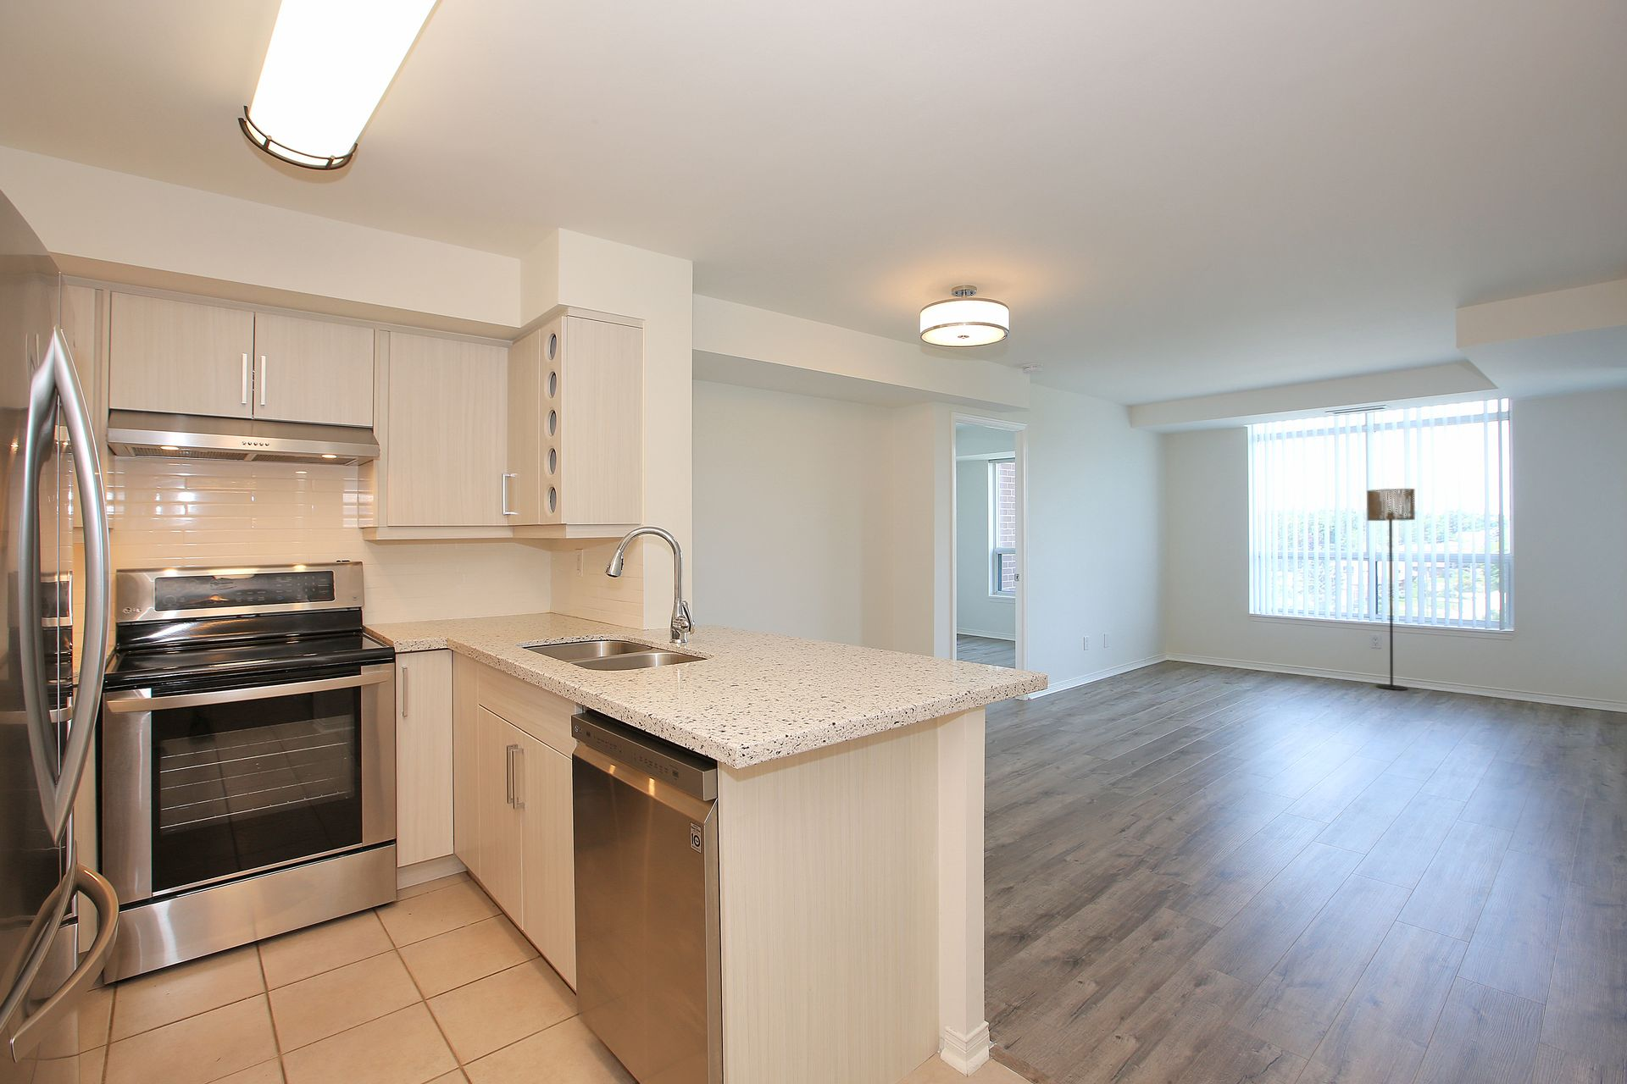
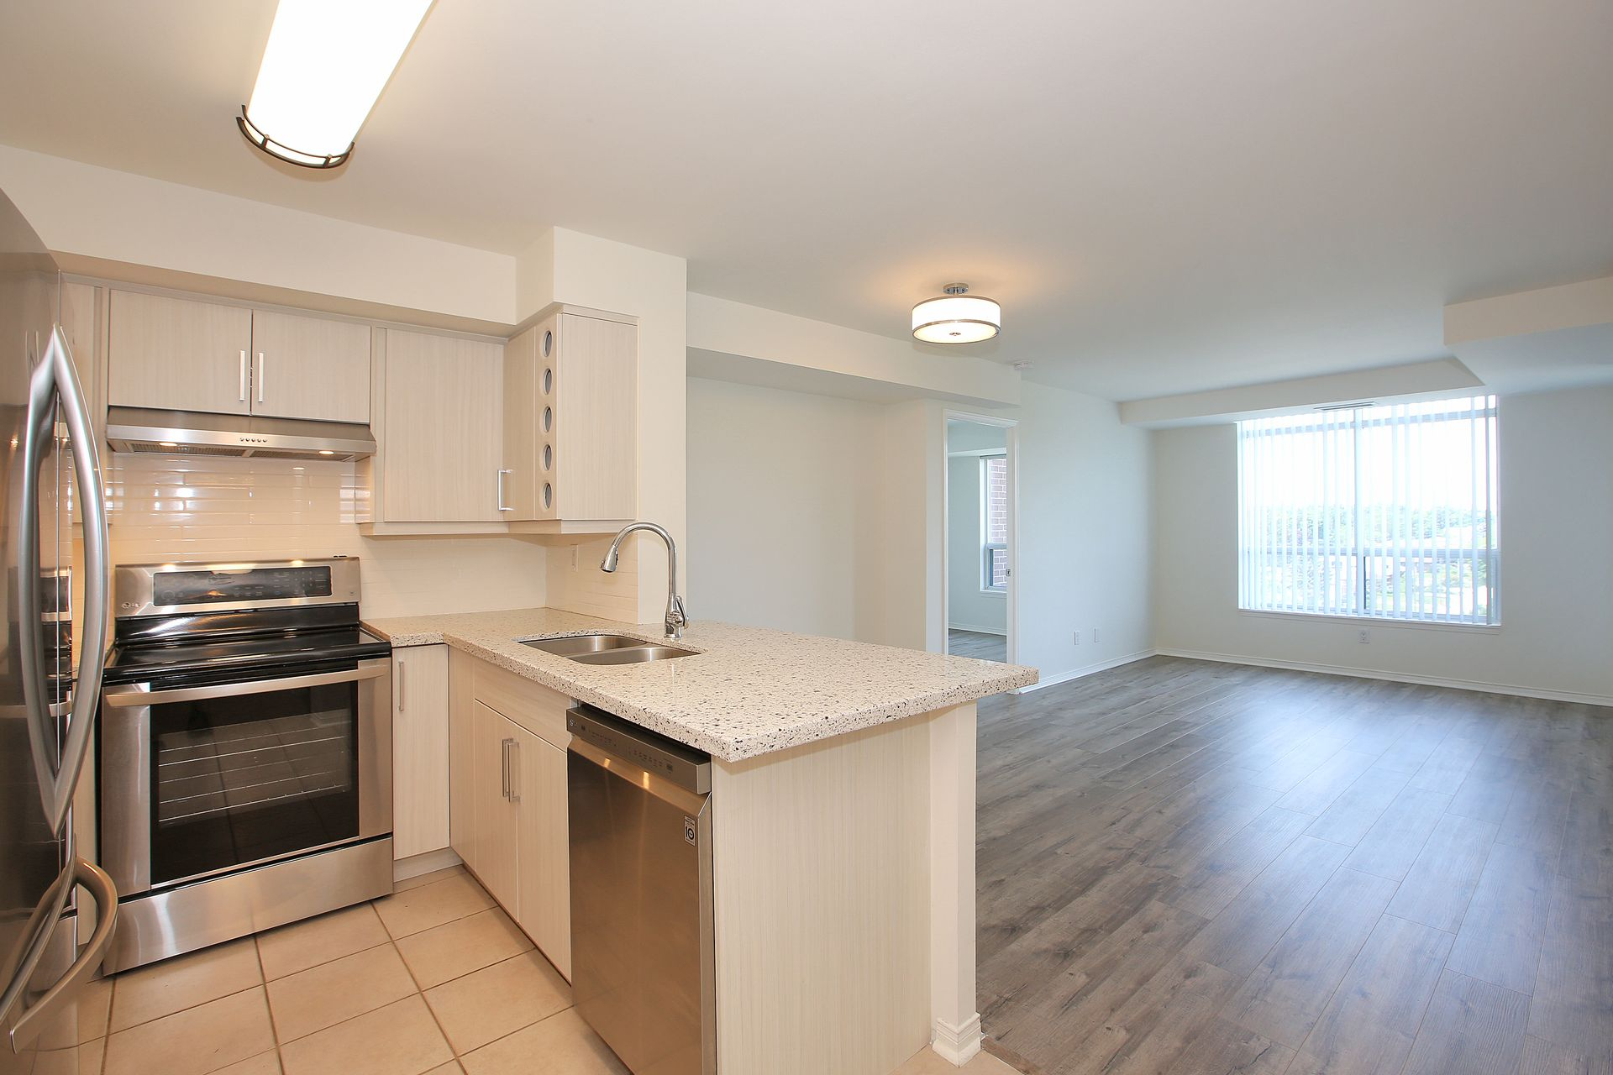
- floor lamp [1366,488,1416,691]
